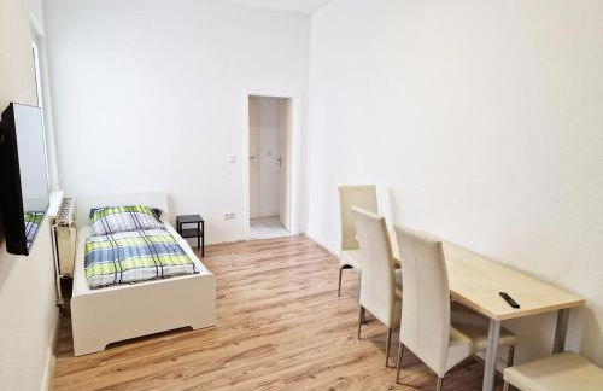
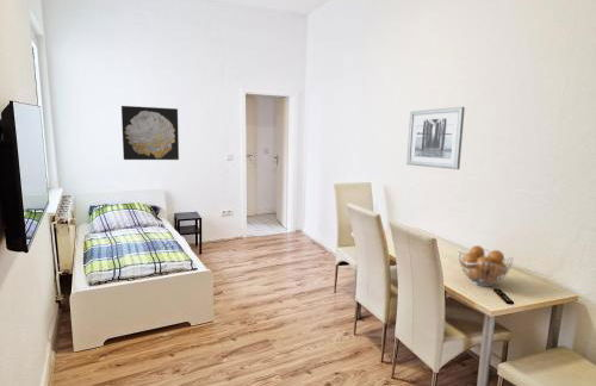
+ wall art [405,106,466,170]
+ wall art [120,105,180,161]
+ fruit basket [457,244,514,287]
